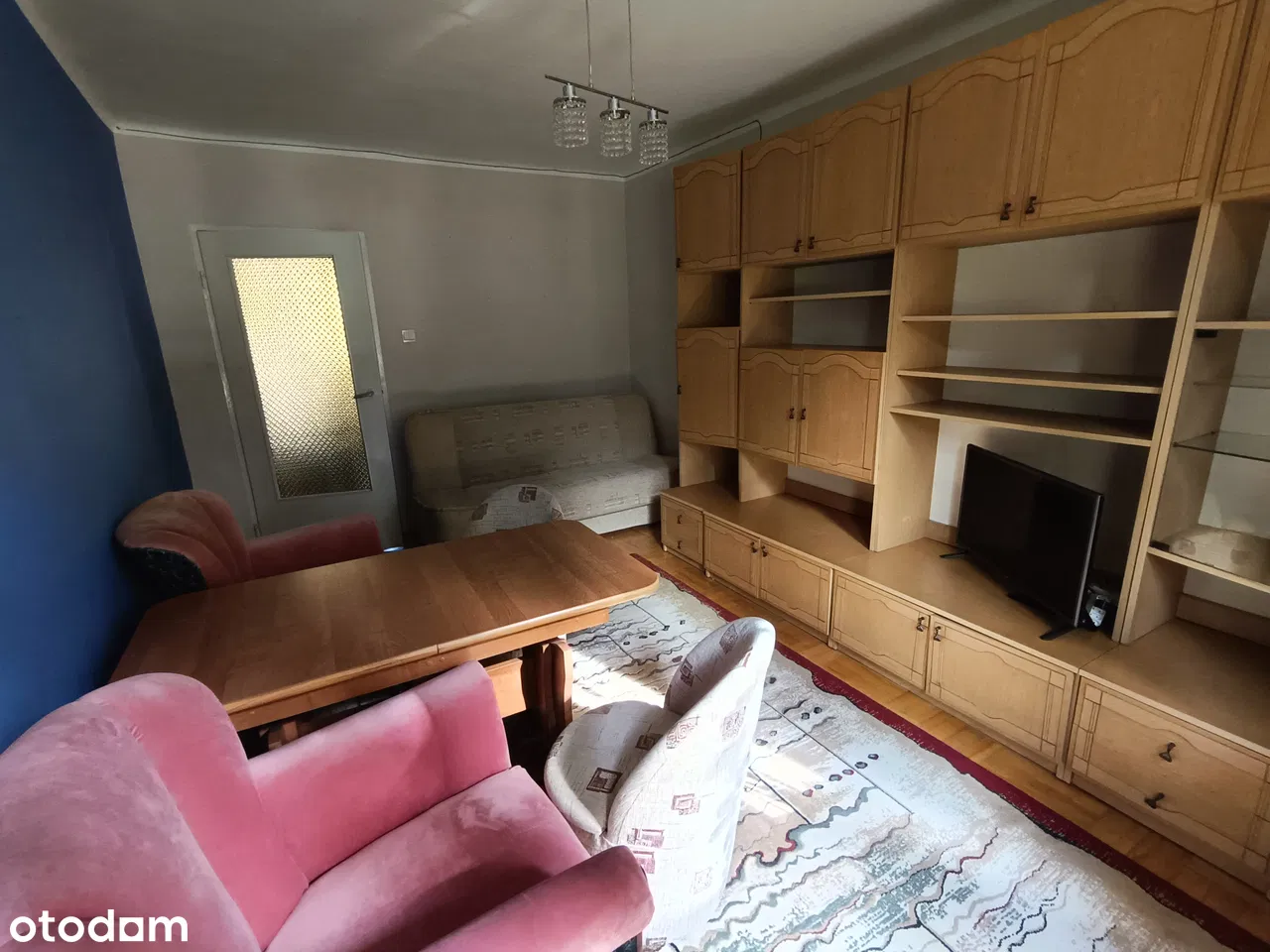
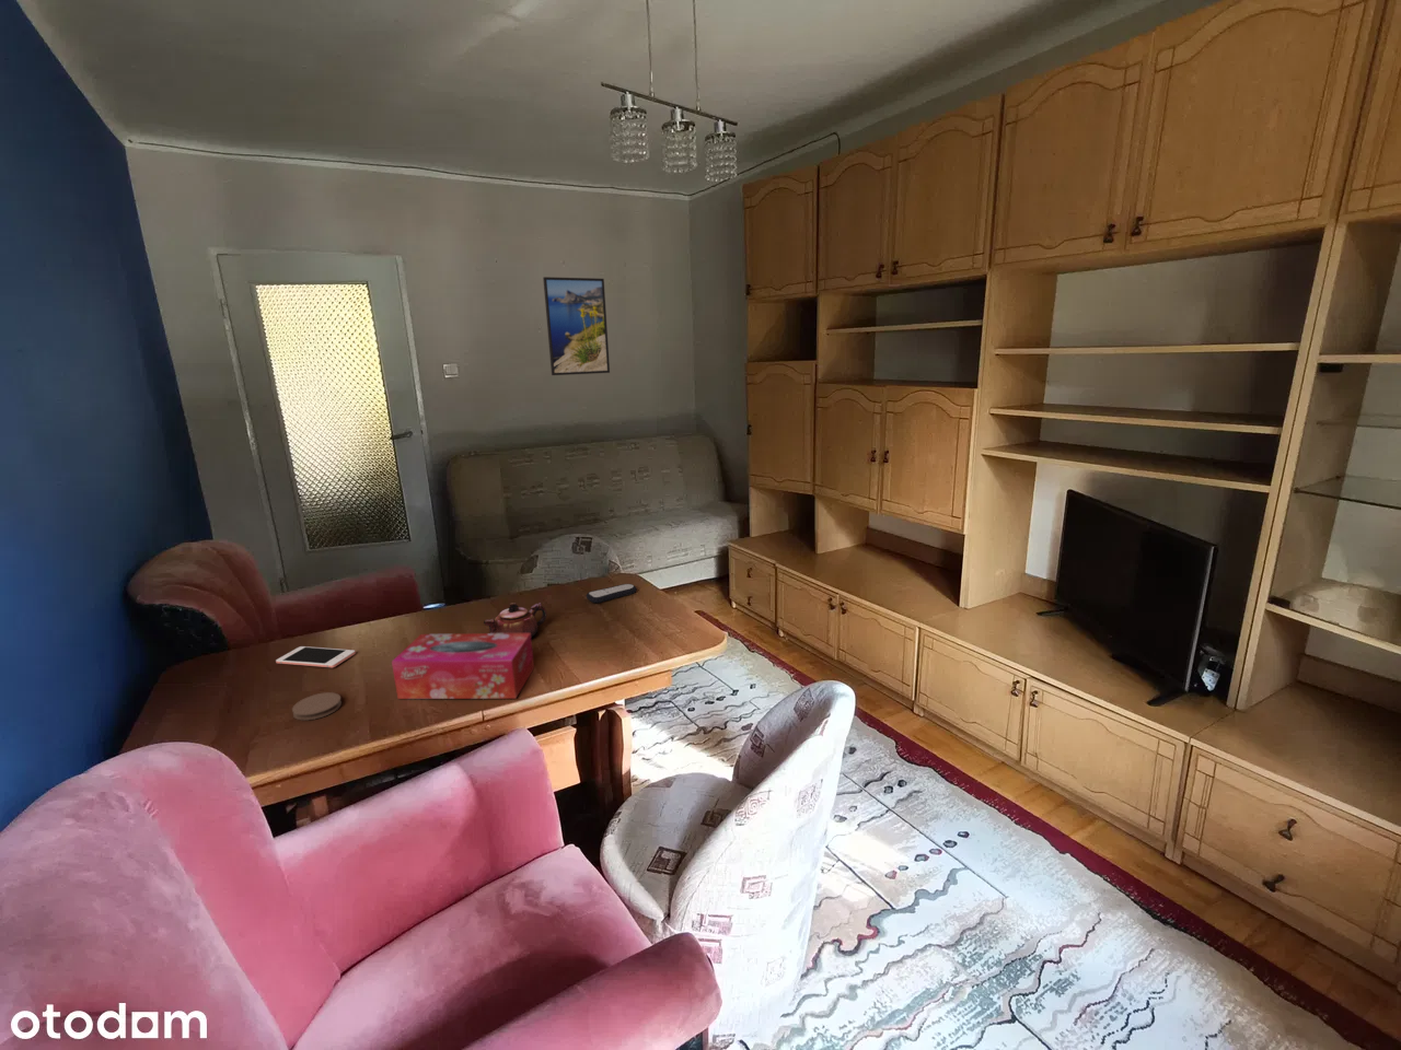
+ remote control [586,583,638,603]
+ tissue box [391,632,535,700]
+ coaster [291,692,343,721]
+ cell phone [275,645,356,668]
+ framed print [542,276,611,376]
+ teapot [483,601,547,639]
